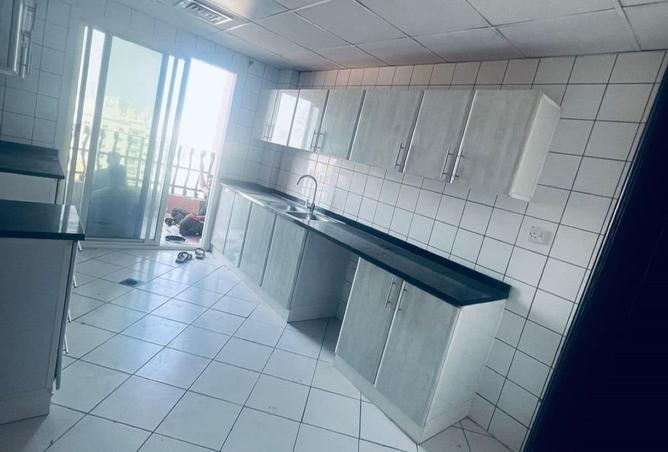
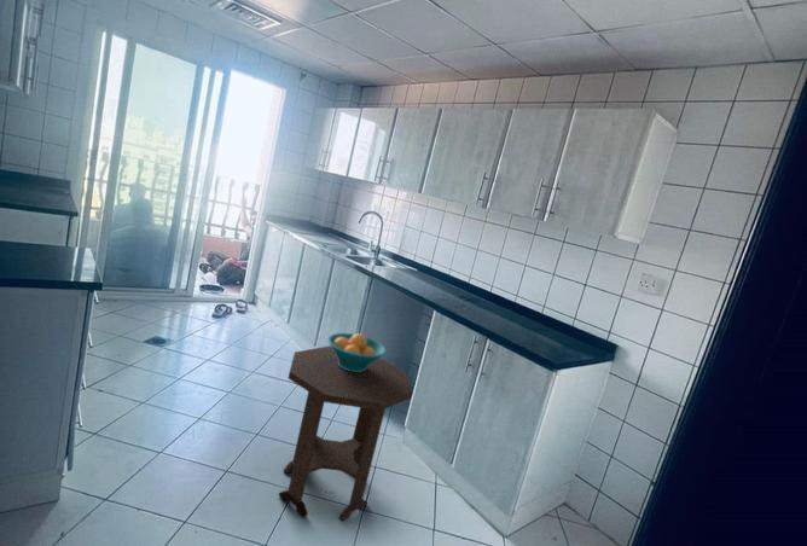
+ side table [278,345,414,523]
+ fruit bowl [326,332,388,372]
